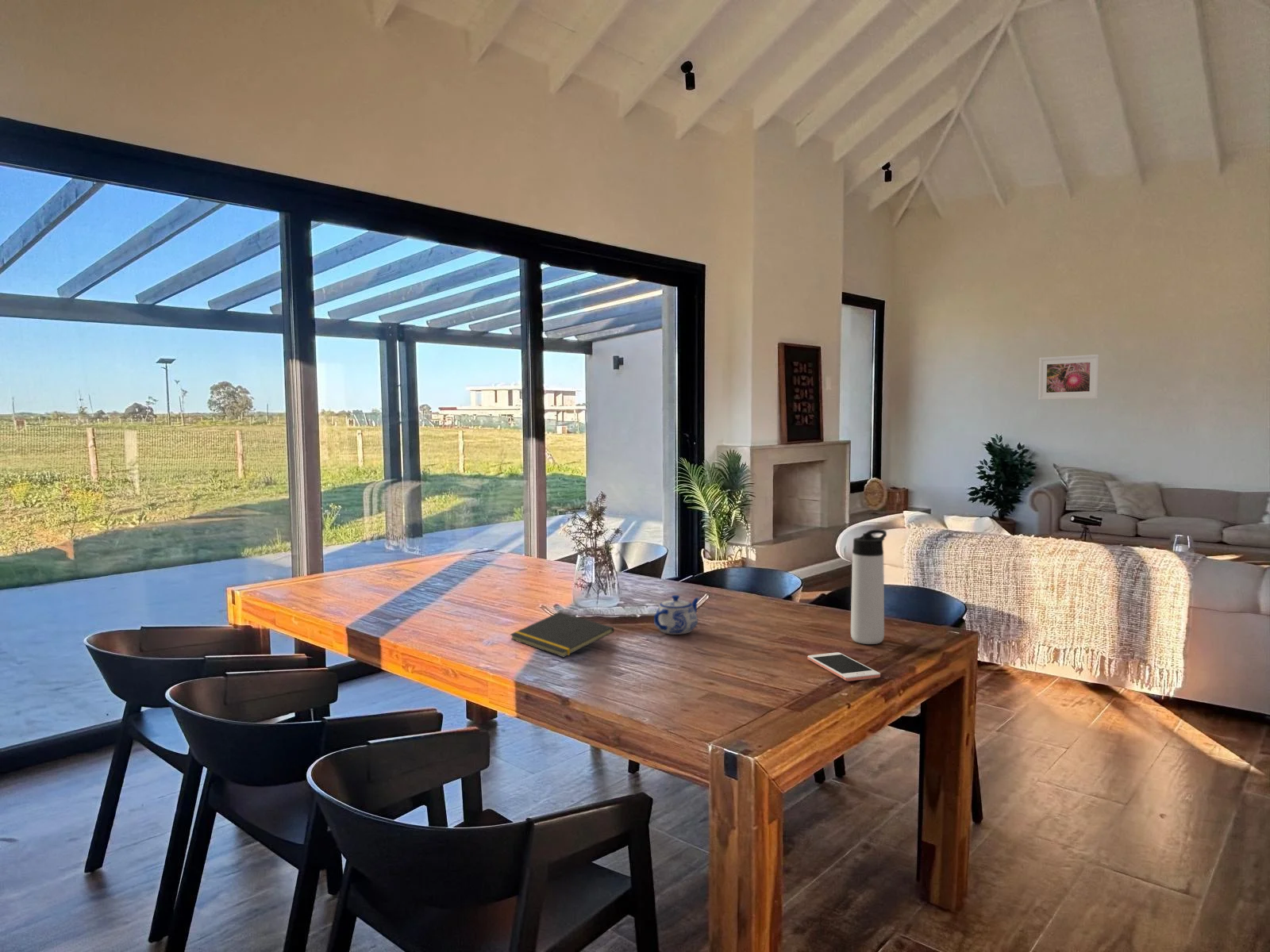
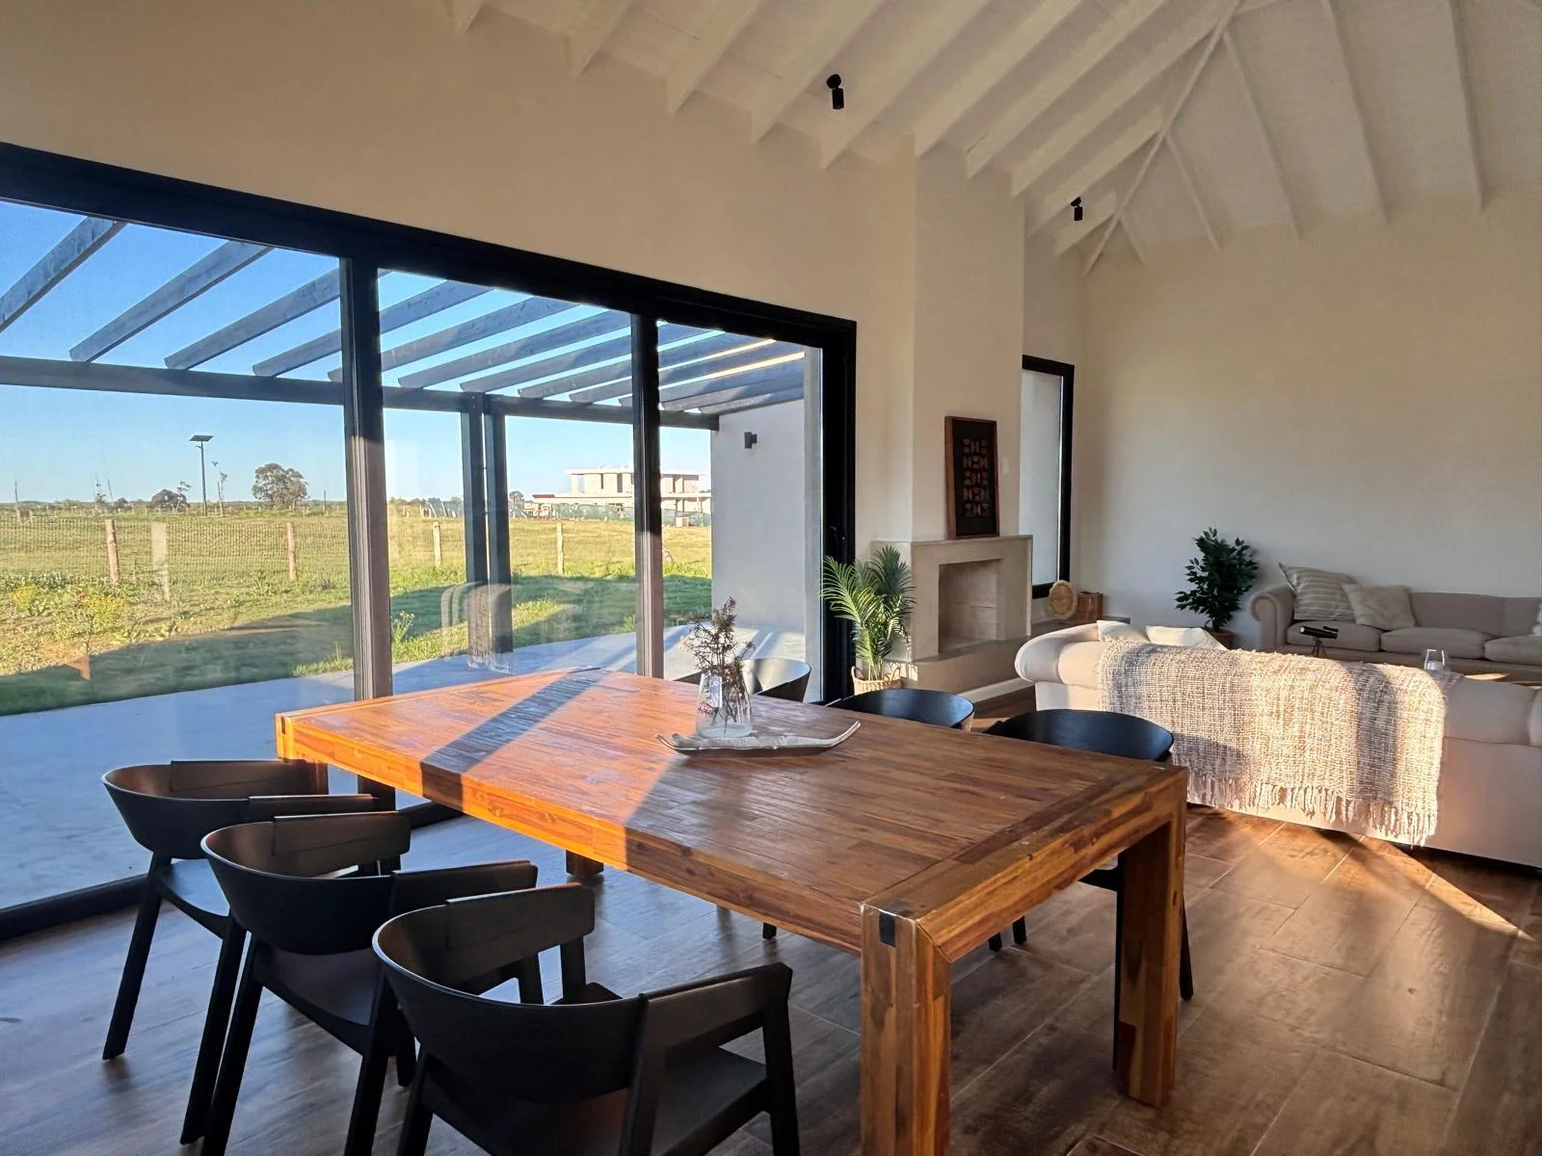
- cell phone [806,651,881,682]
- thermos bottle [850,529,887,645]
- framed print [1037,354,1099,401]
- teapot [653,594,700,635]
- notepad [510,612,615,658]
